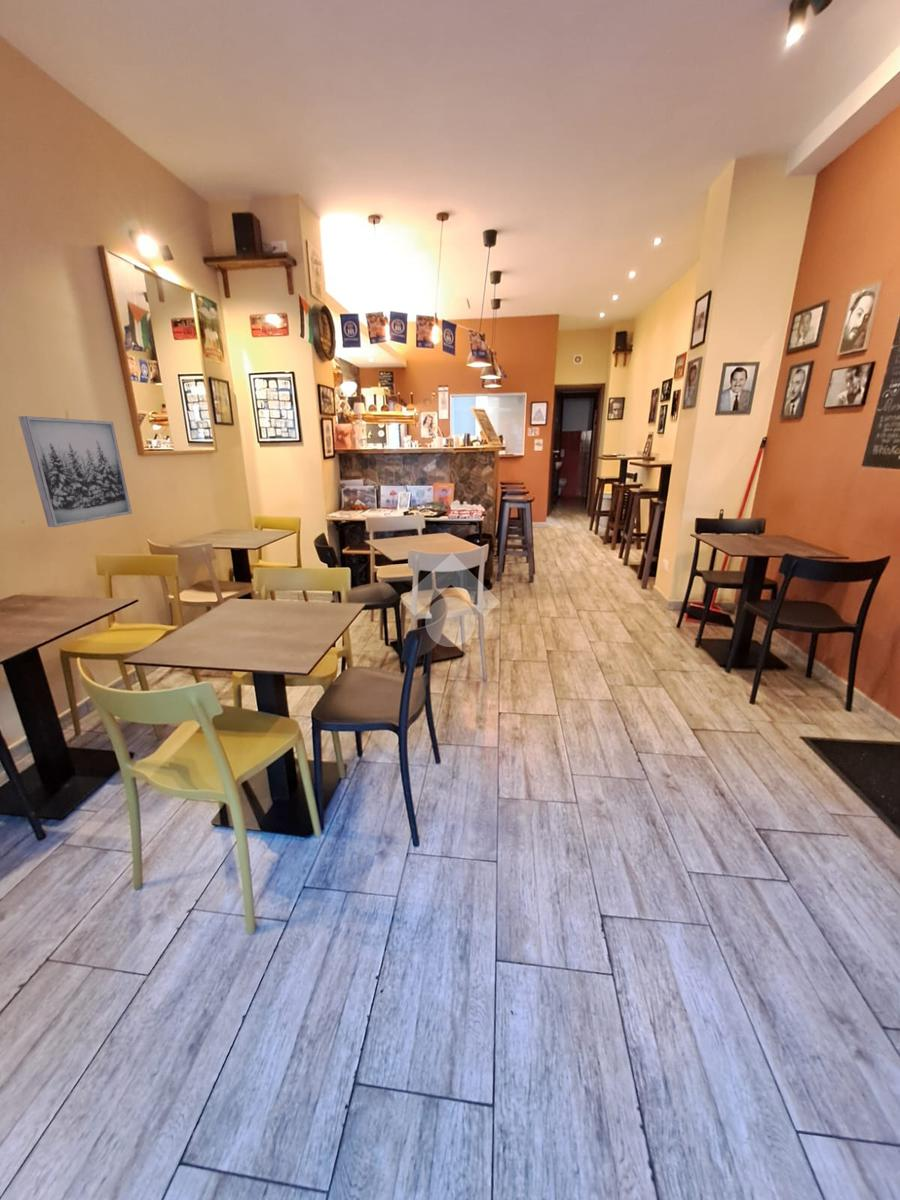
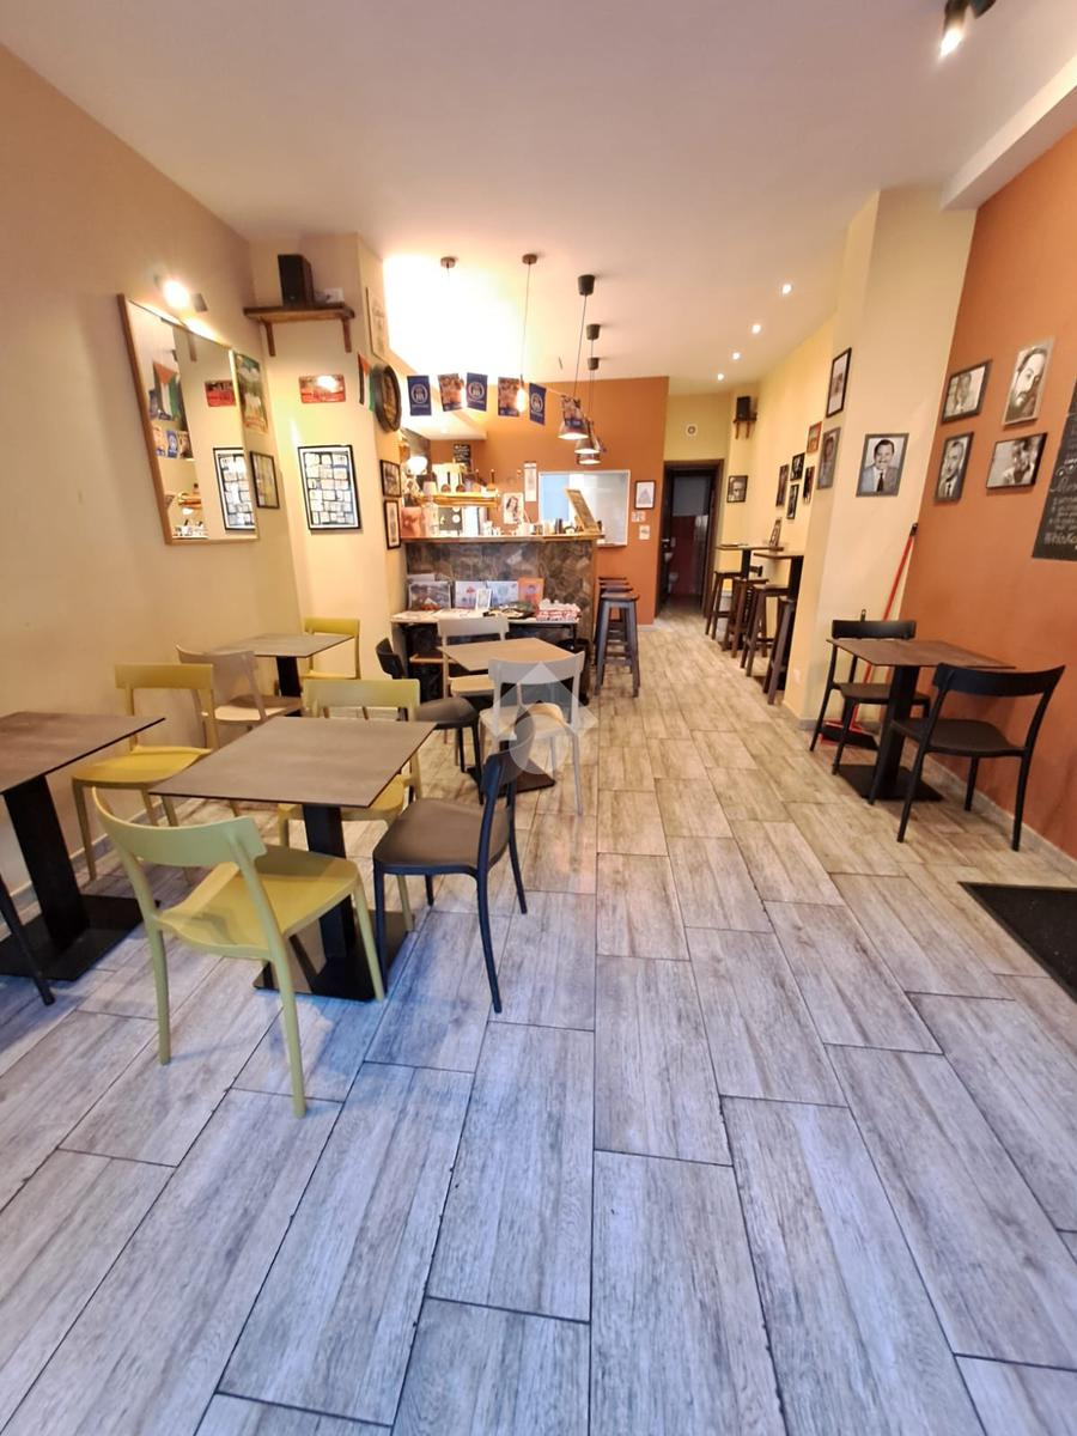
- wall art [17,415,133,528]
